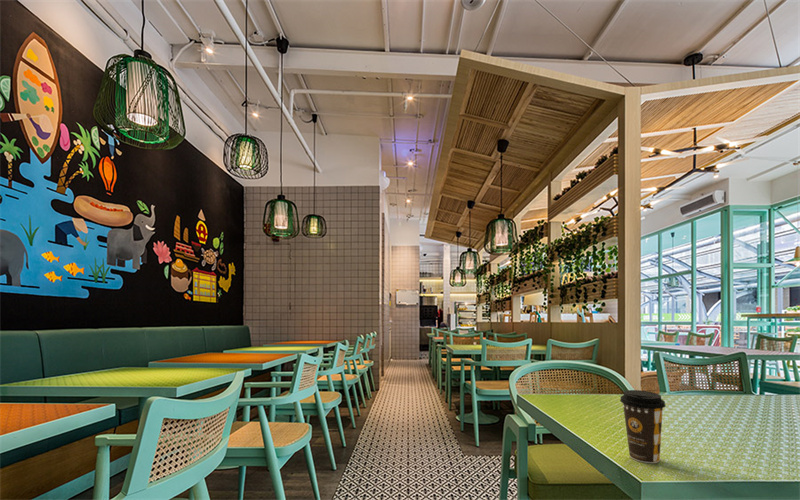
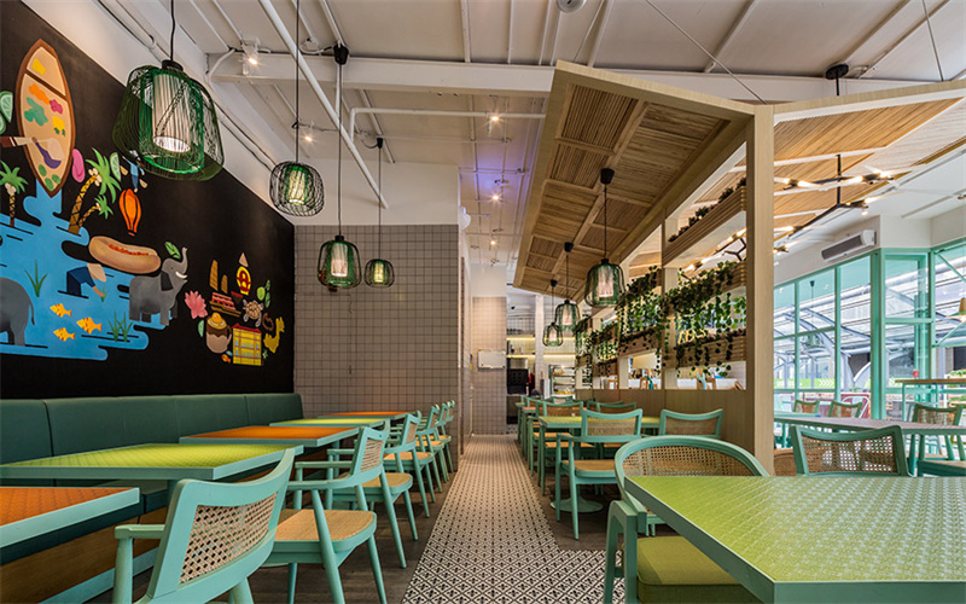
- coffee cup [619,389,667,464]
